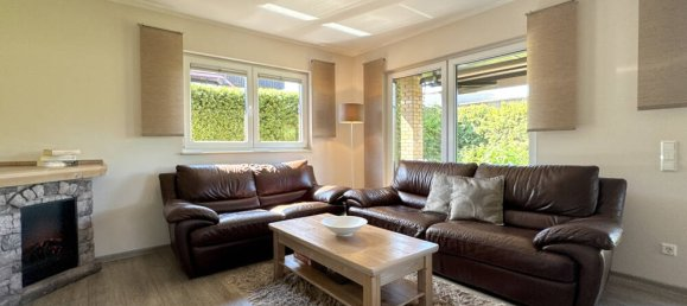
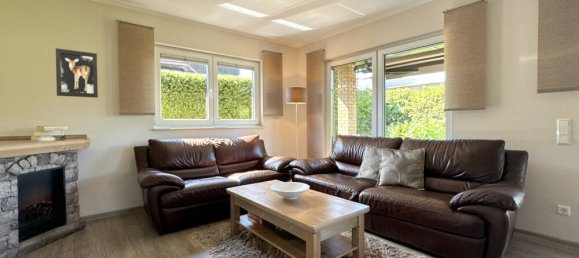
+ wall art [55,47,99,99]
